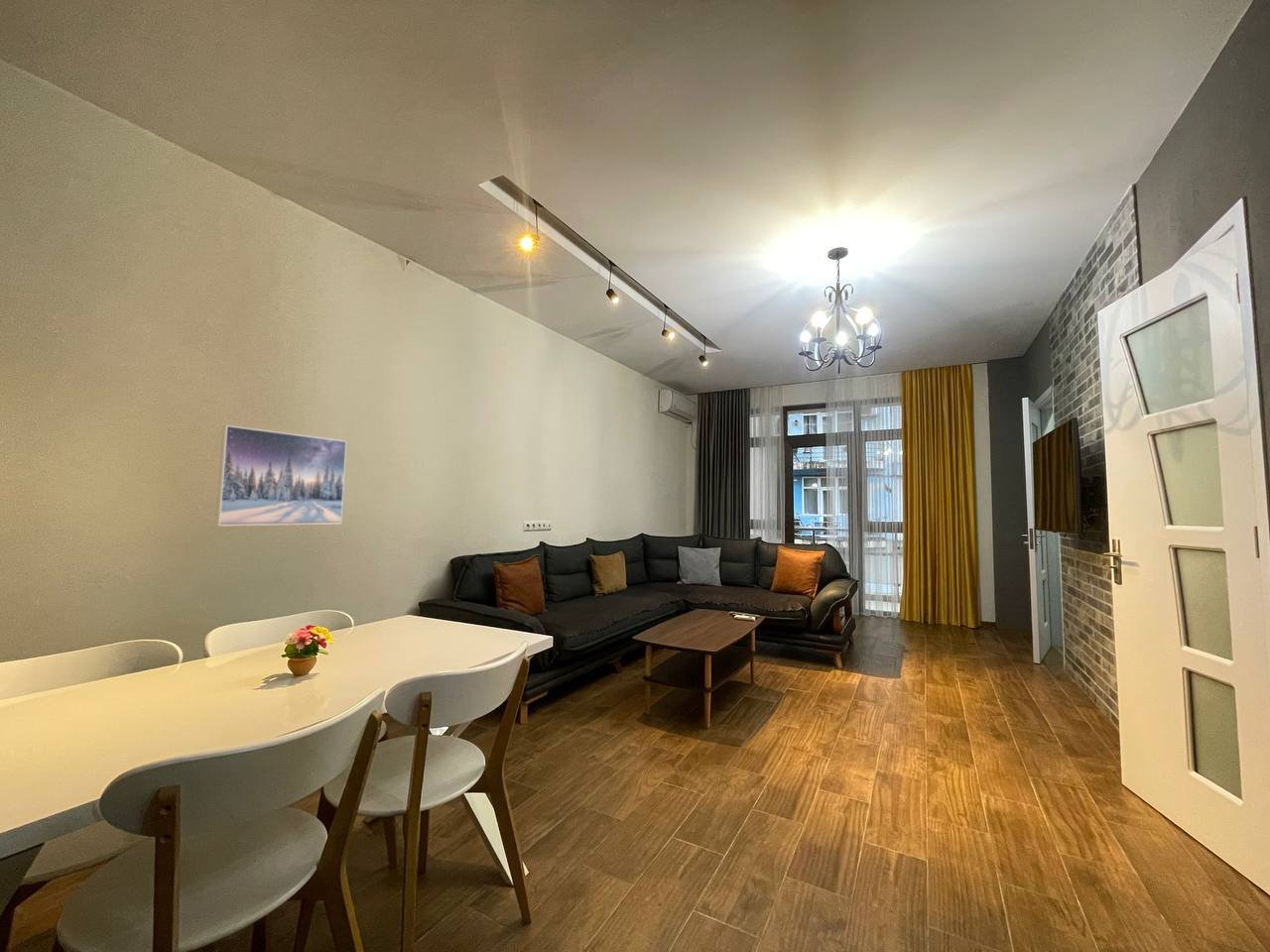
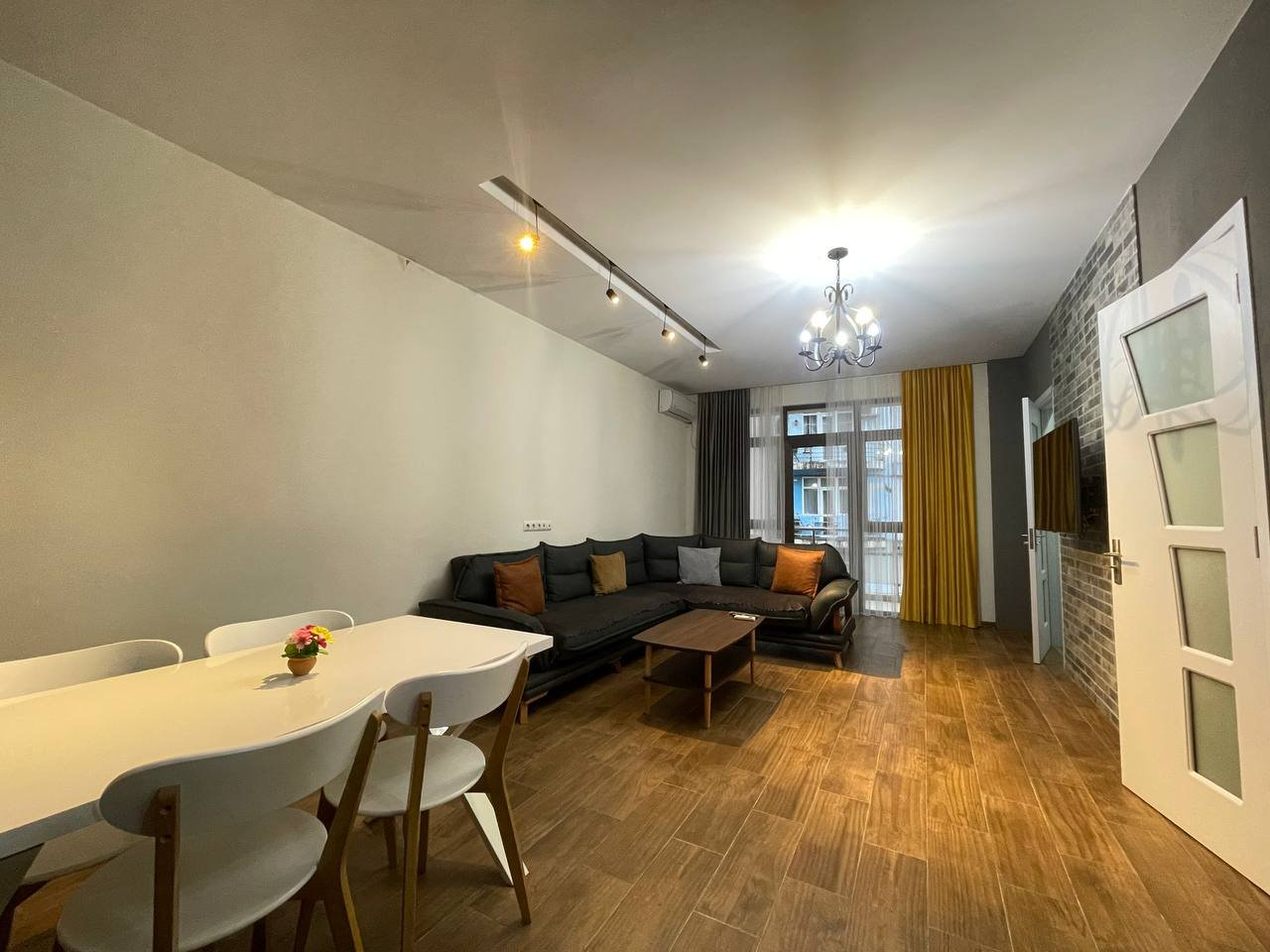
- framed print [214,424,347,527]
